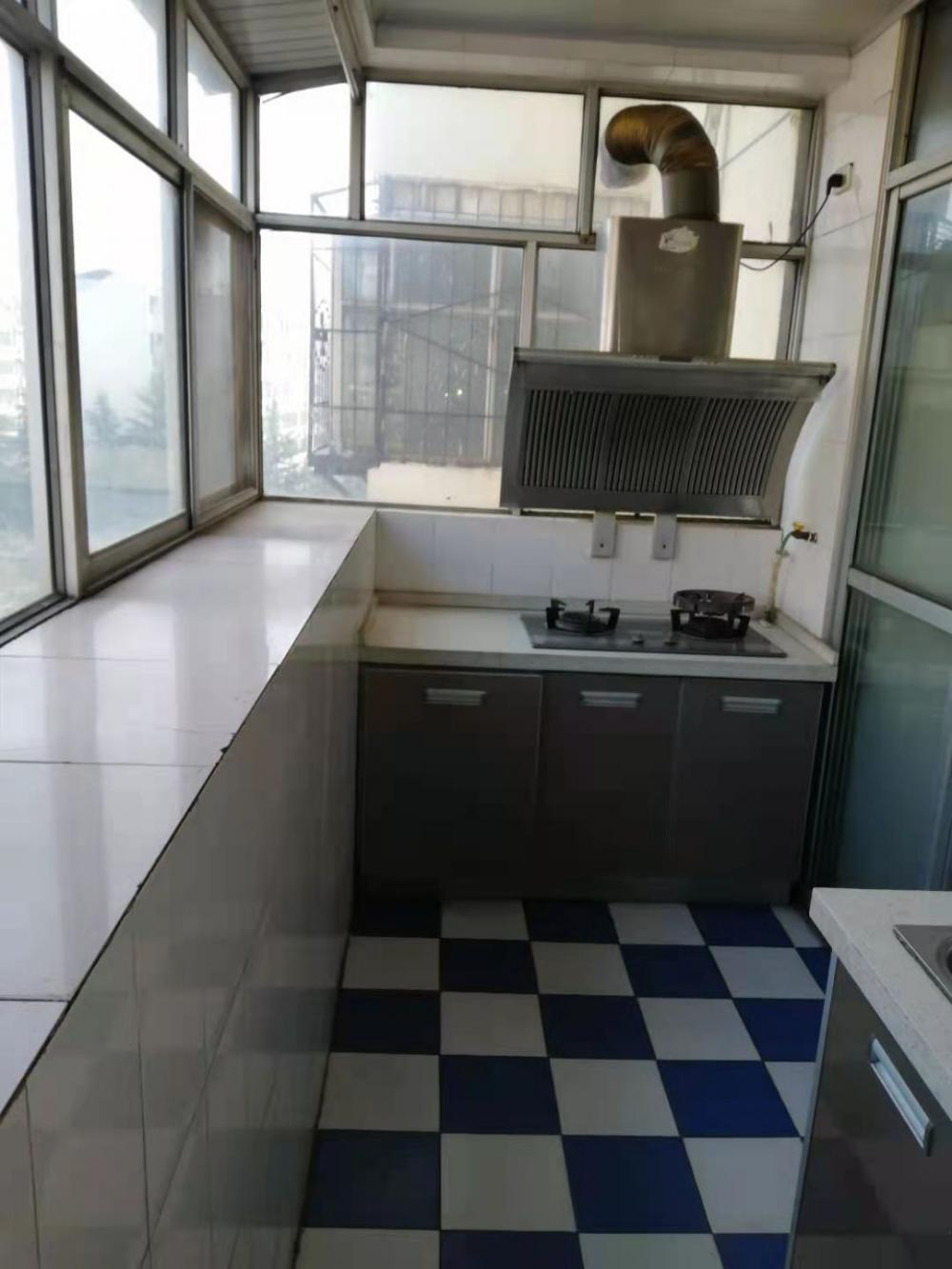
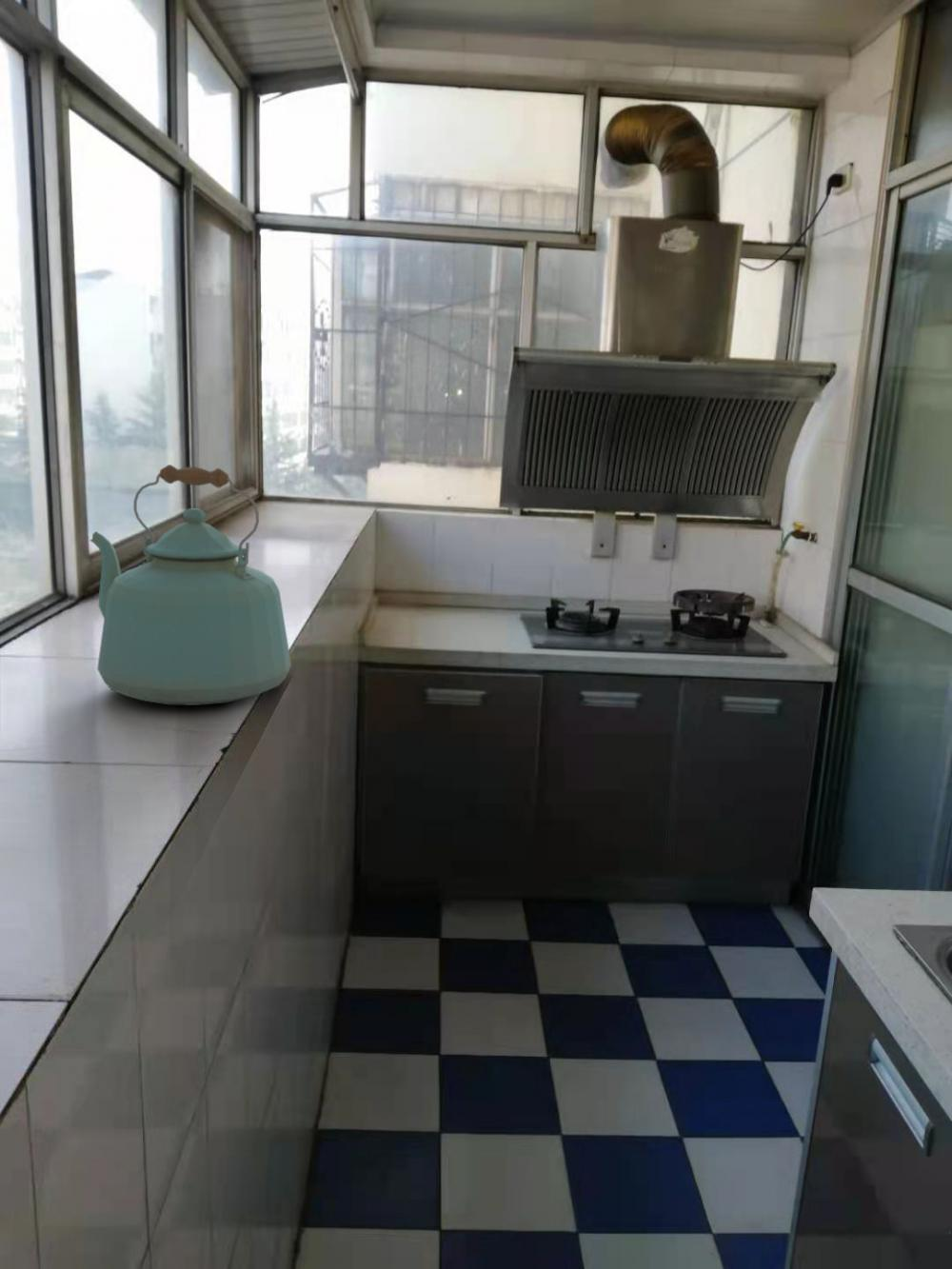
+ kettle [89,464,292,706]
